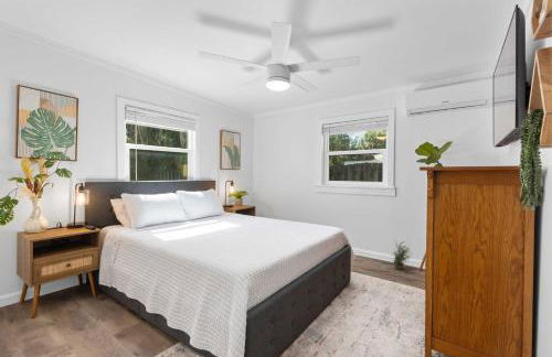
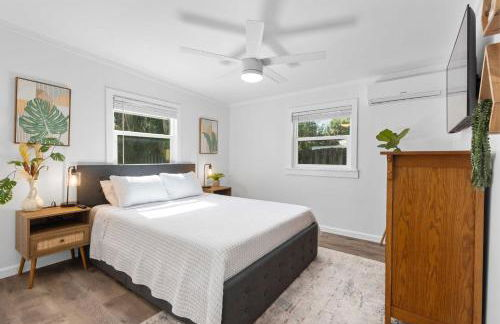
- potted plant [392,239,413,270]
